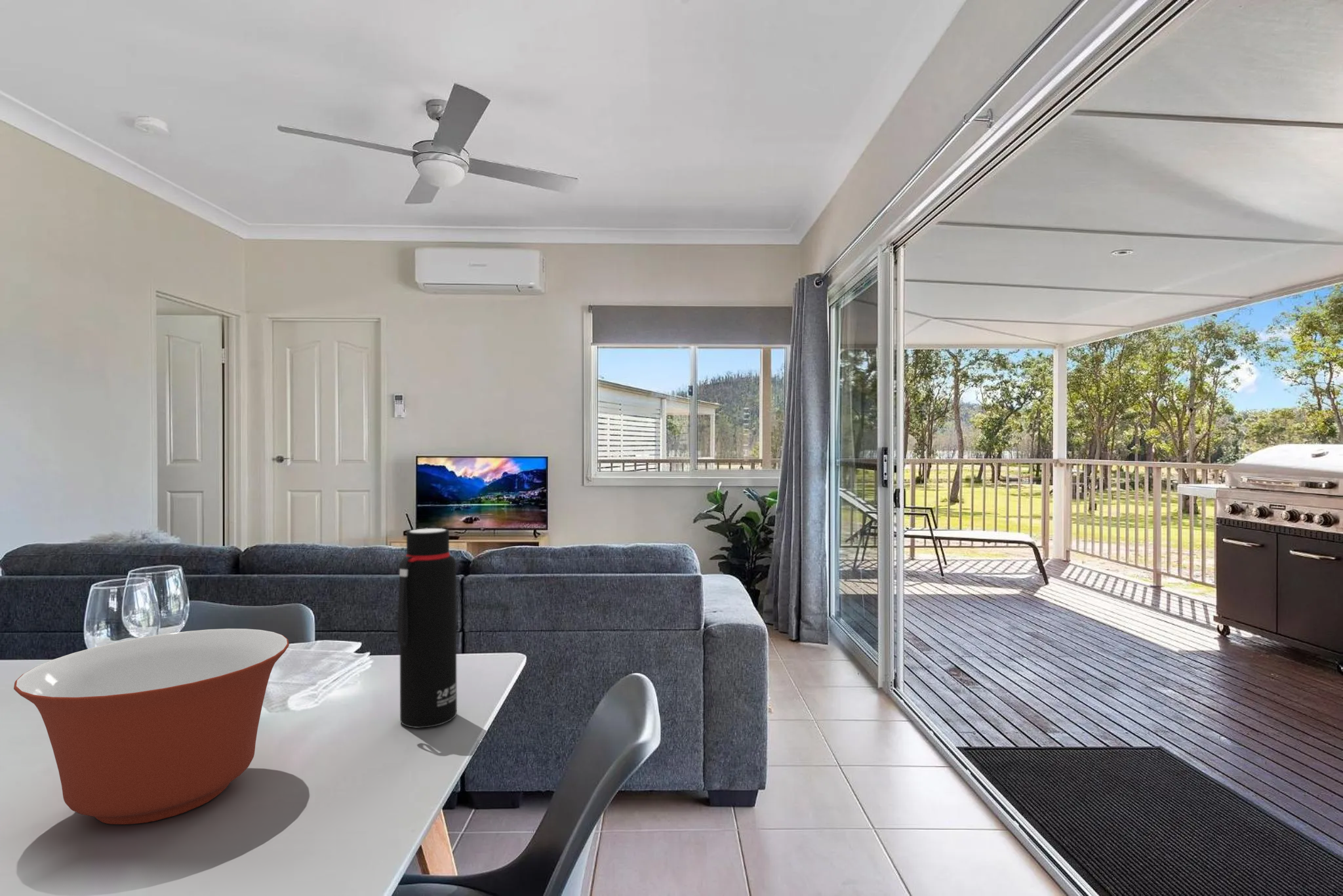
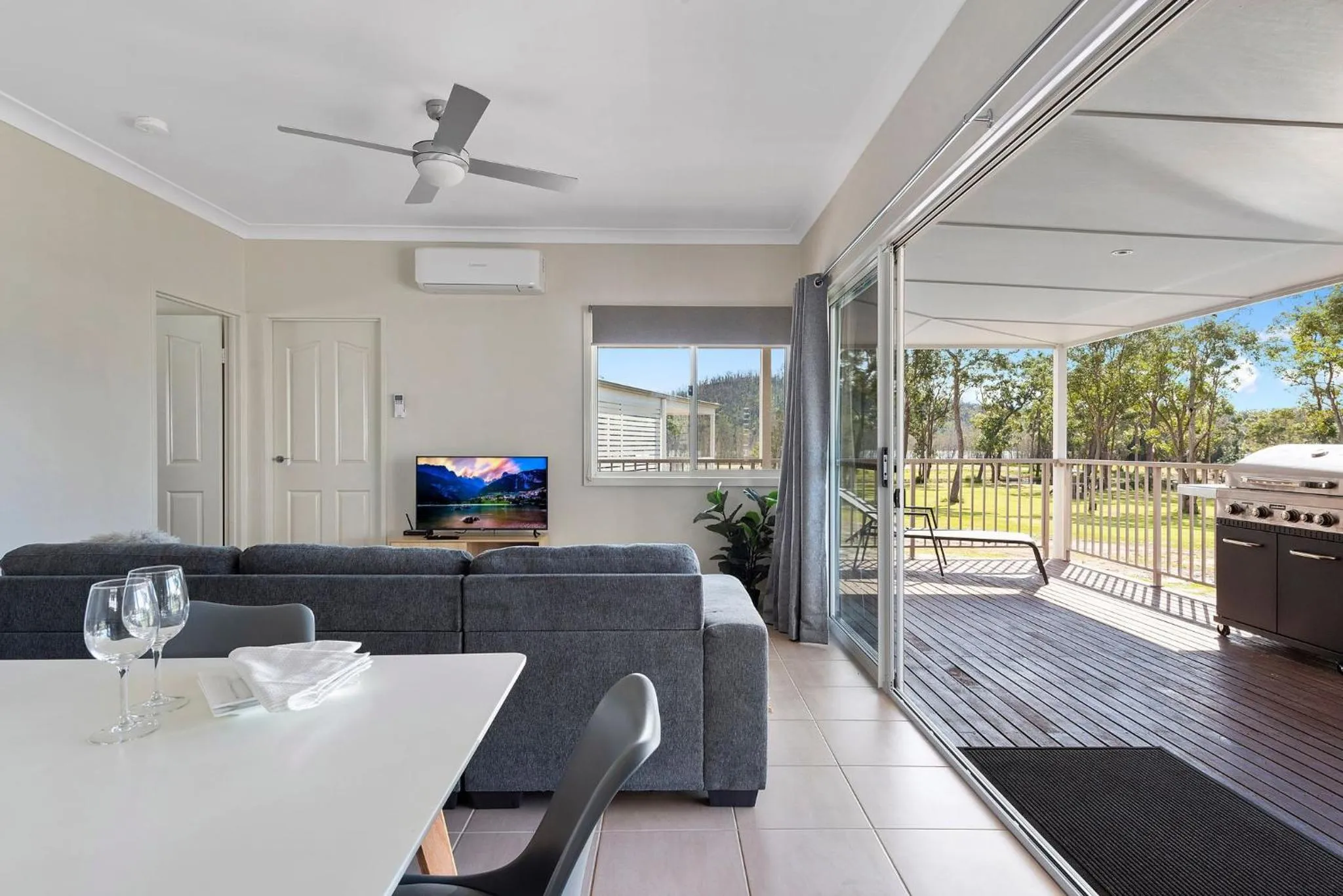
- water bottle [397,528,458,729]
- mixing bowl [13,628,290,825]
